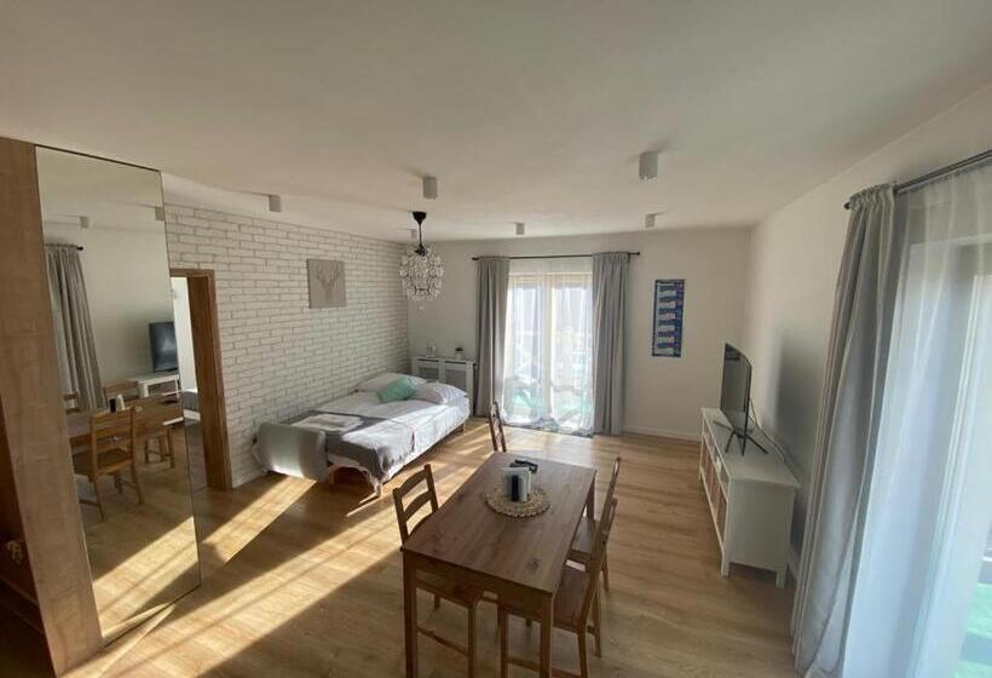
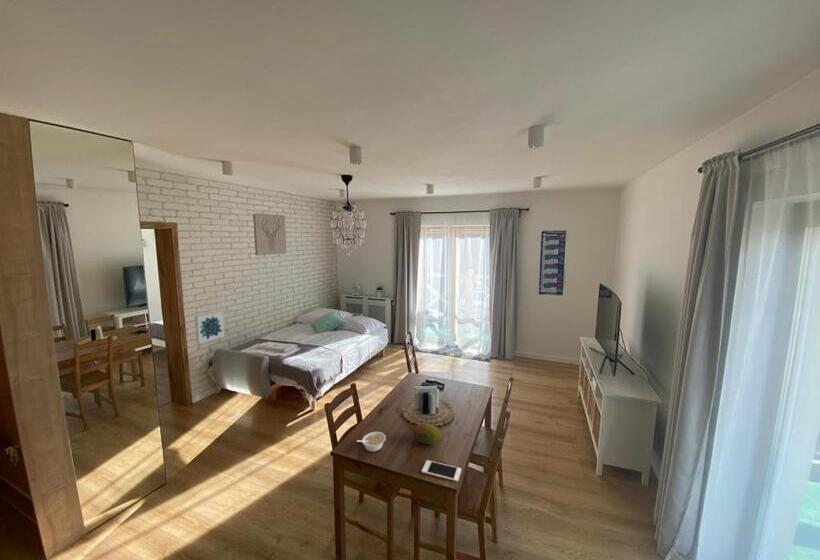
+ cell phone [421,459,462,483]
+ wall art [194,310,225,345]
+ fruit [412,422,444,445]
+ legume [356,431,387,453]
